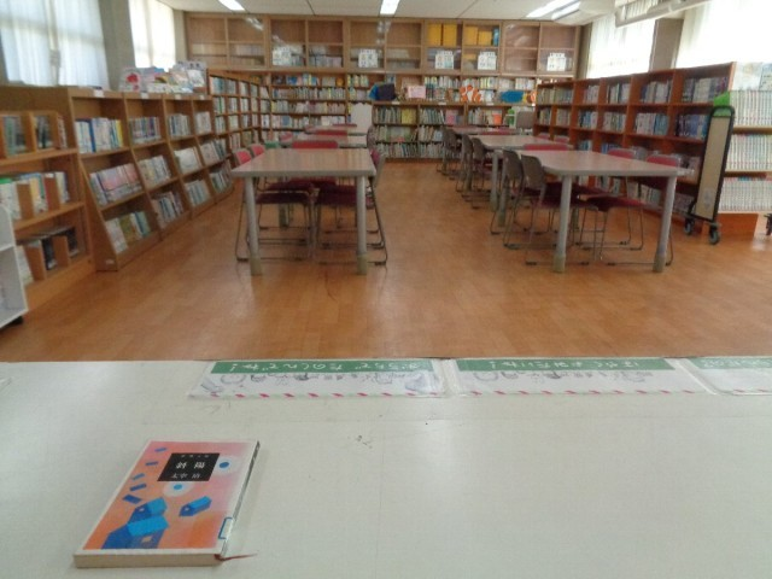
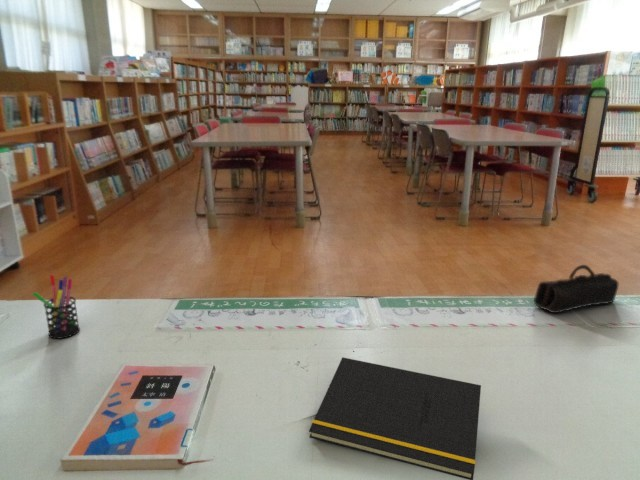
+ pencil case [533,264,619,314]
+ pen holder [32,274,81,340]
+ notepad [308,356,482,480]
